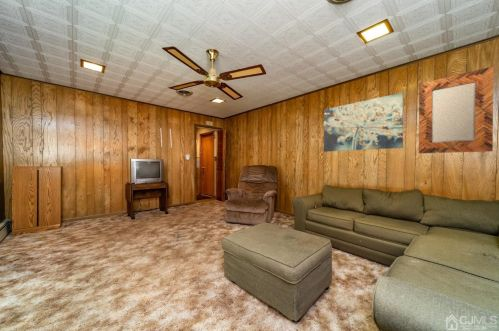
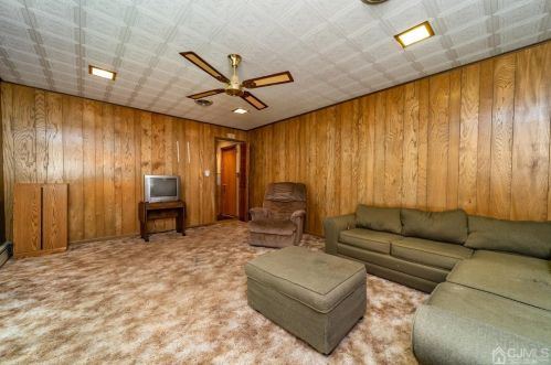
- home mirror [418,65,495,154]
- wall art [323,92,404,153]
